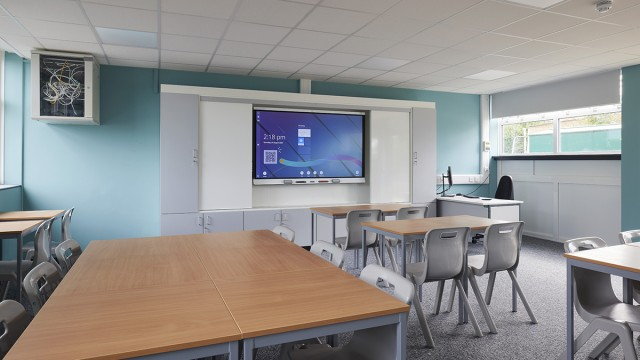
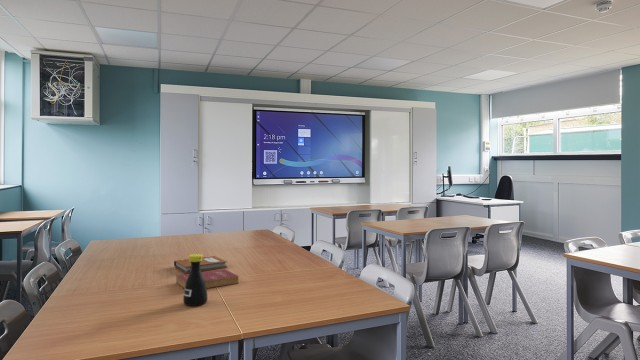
+ notebook [173,255,228,274]
+ book [175,268,239,290]
+ bottle [182,253,208,307]
